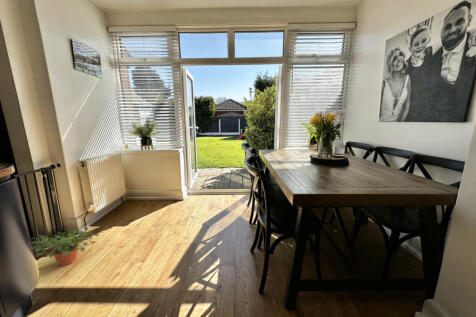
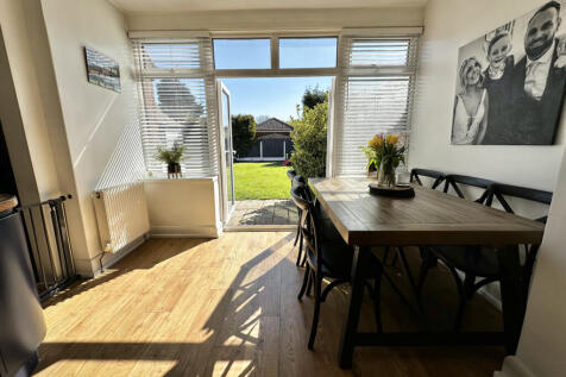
- potted plant [31,228,101,267]
